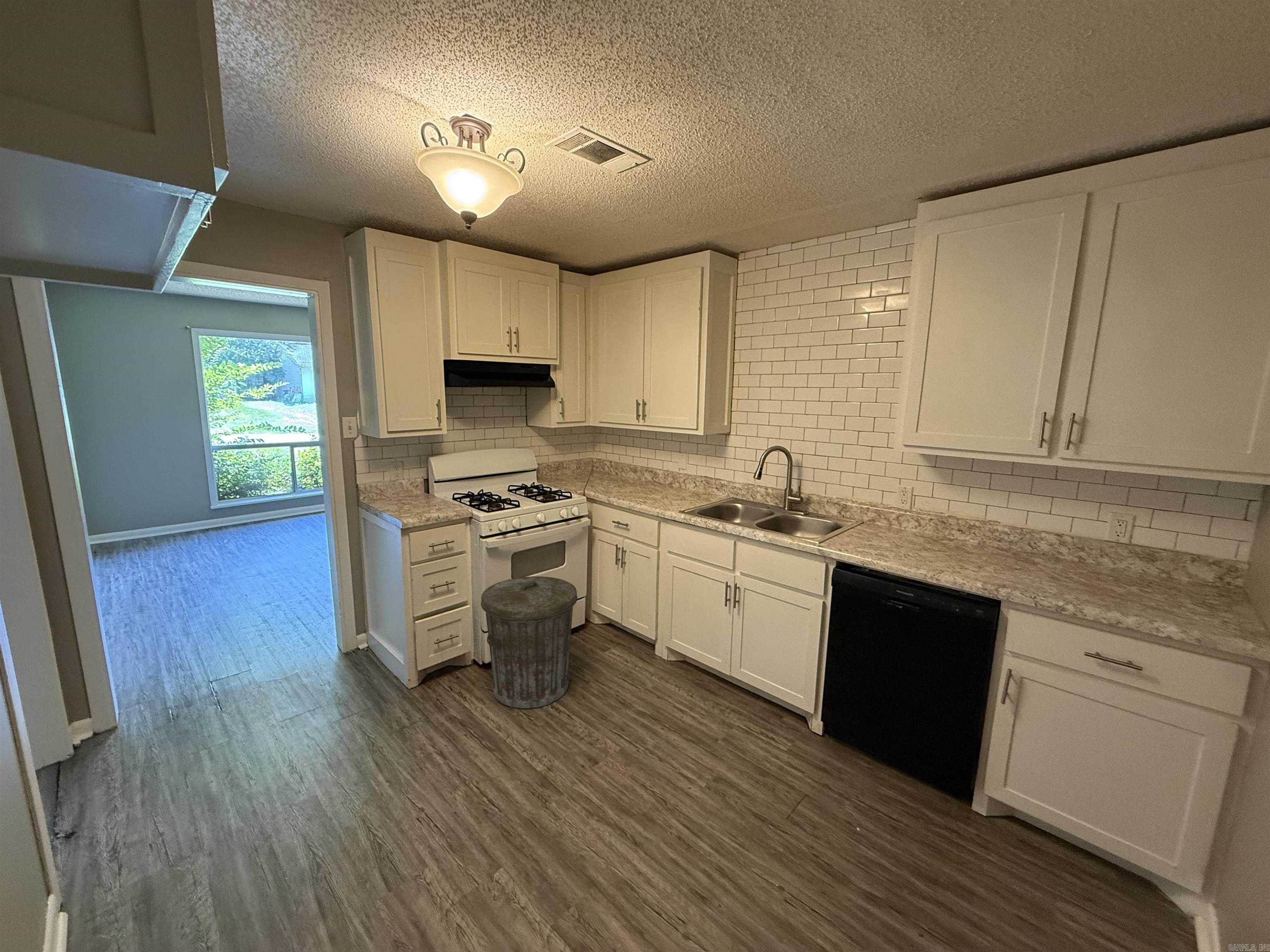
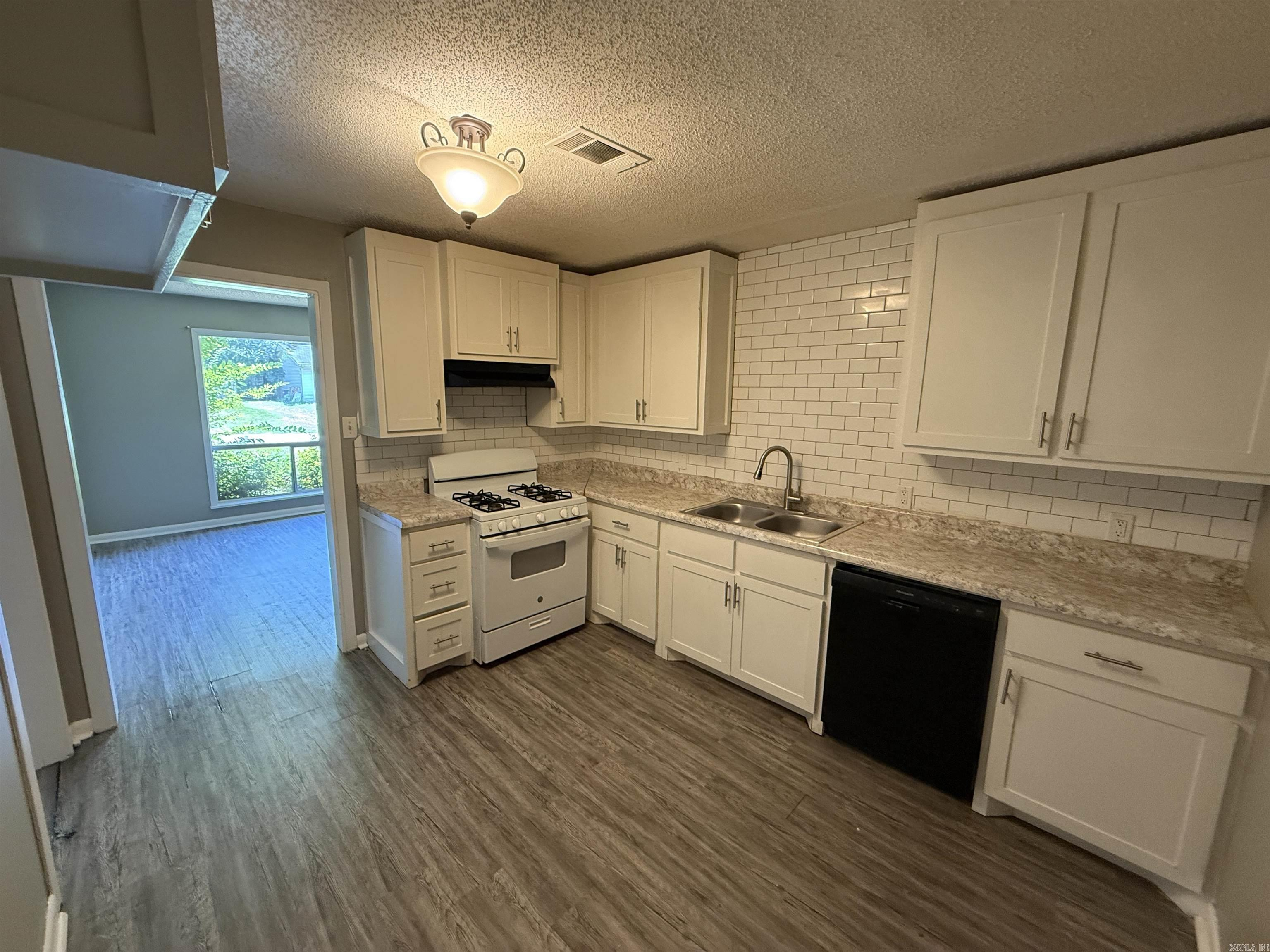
- trash can [480,576,578,709]
